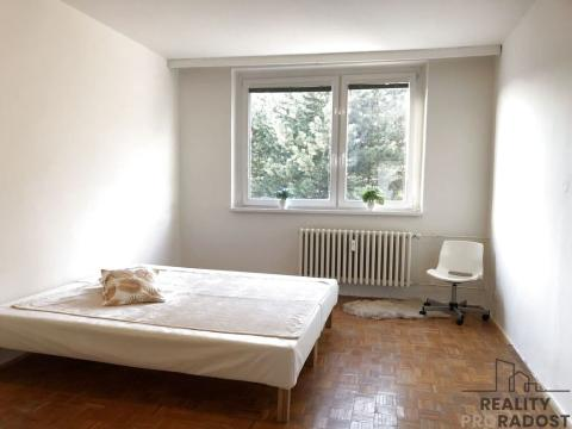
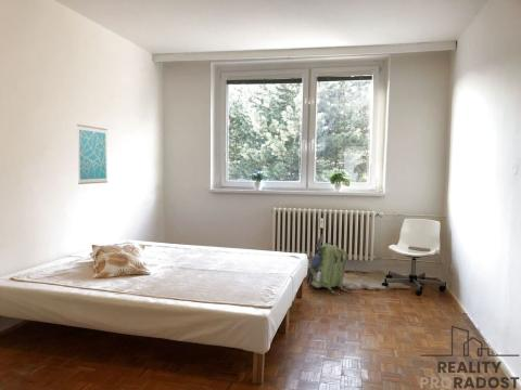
+ backpack [305,233,350,295]
+ wall art [76,123,109,185]
